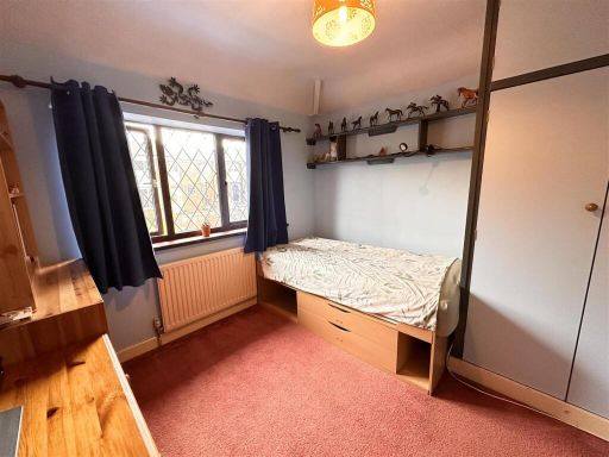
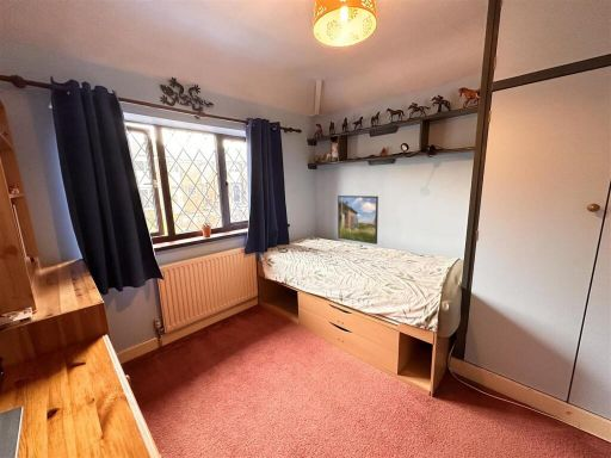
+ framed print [337,194,379,246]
